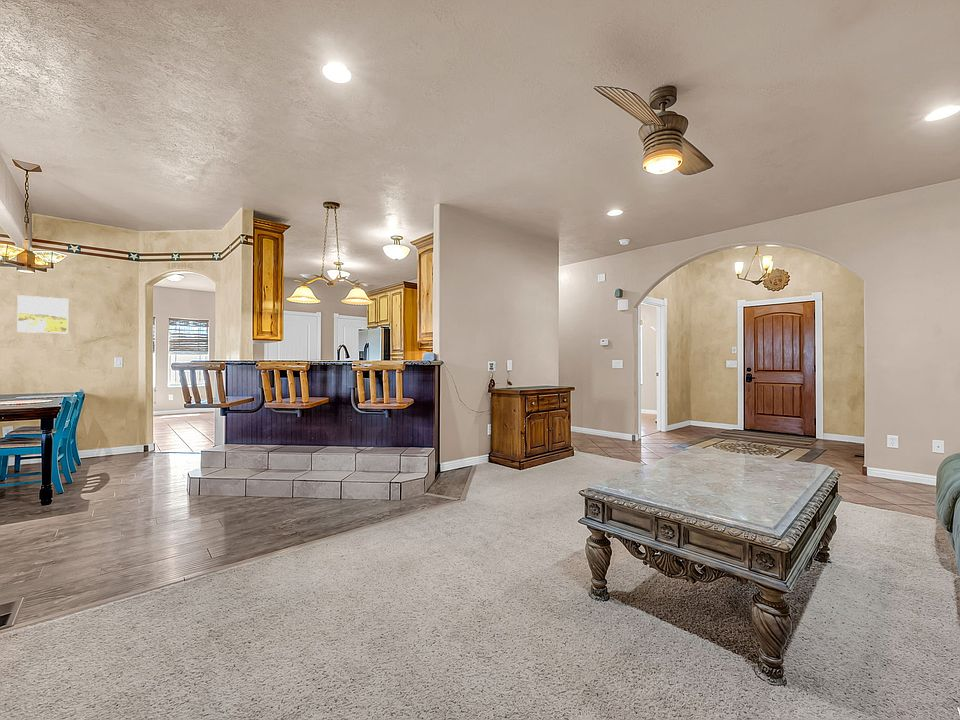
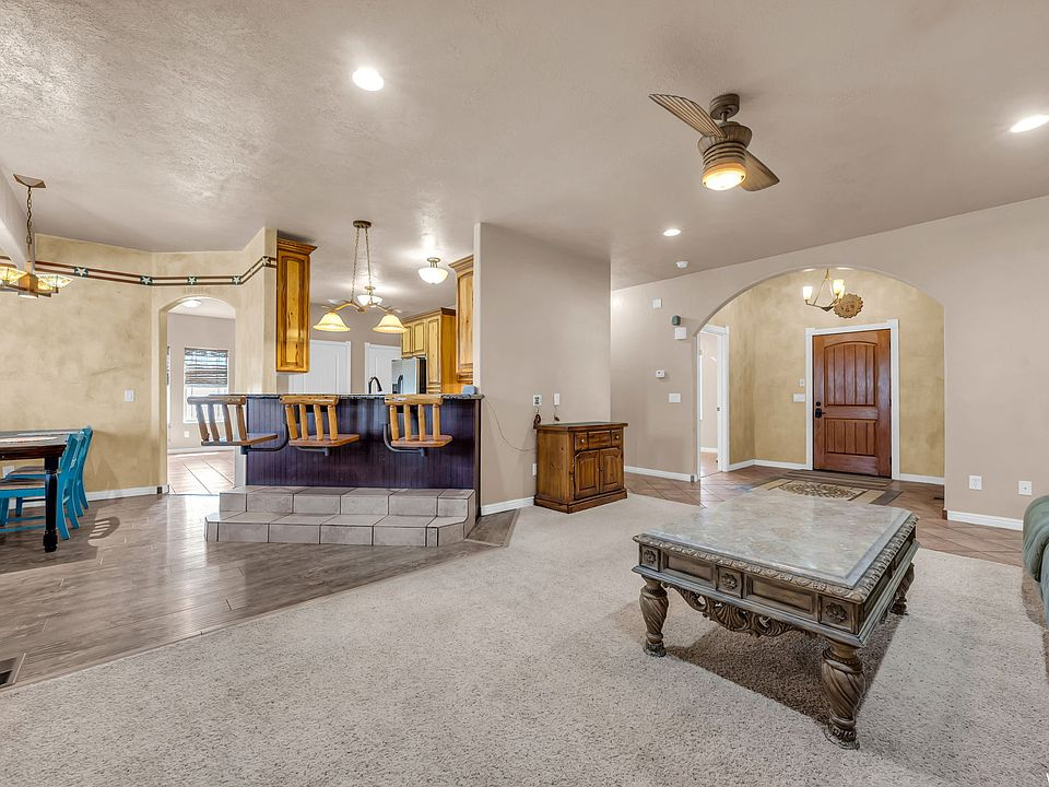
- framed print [16,294,69,334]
